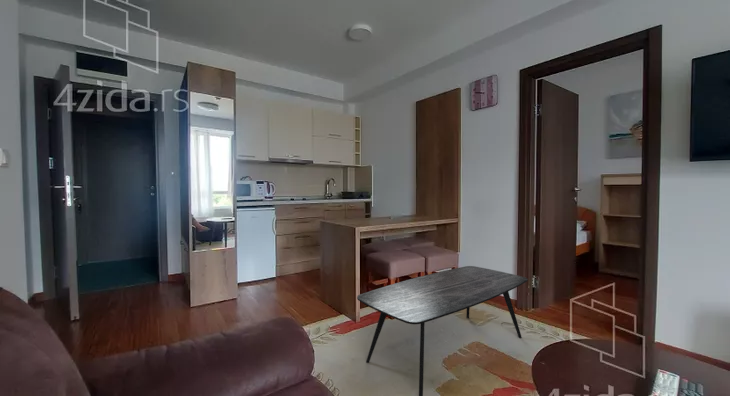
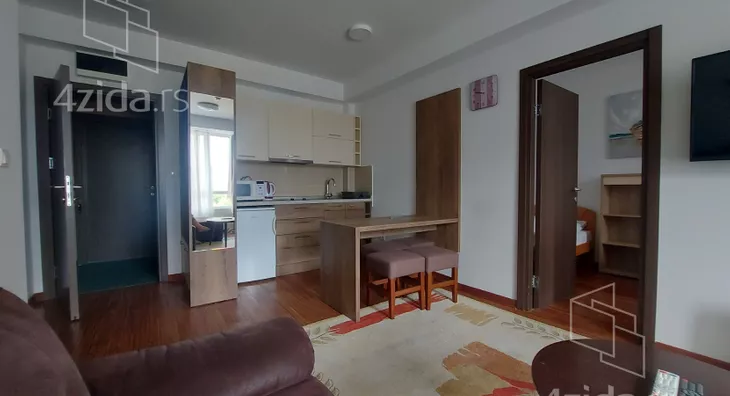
- coffee table [356,265,529,396]
